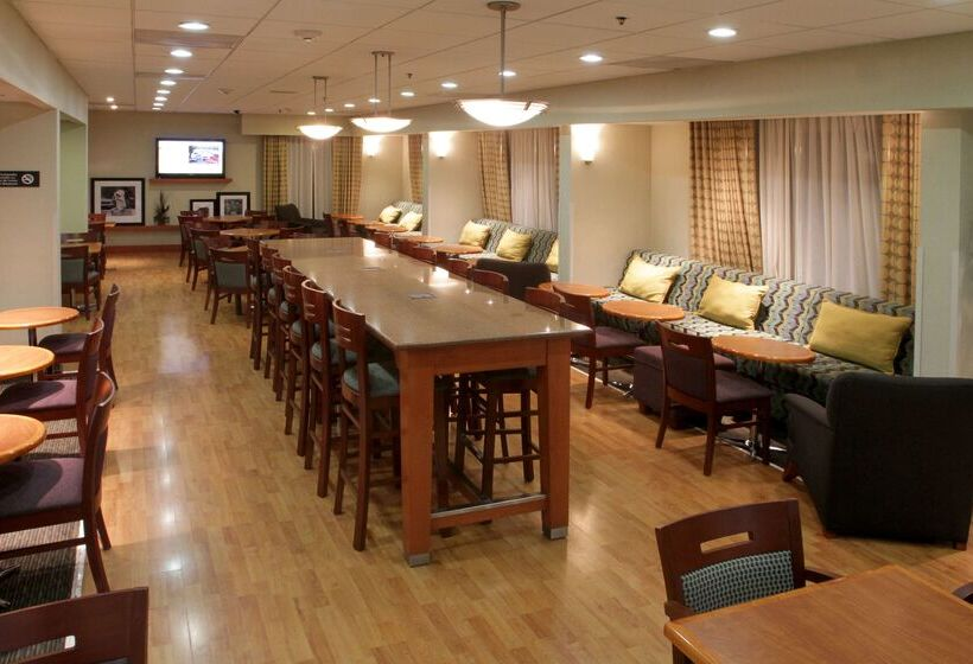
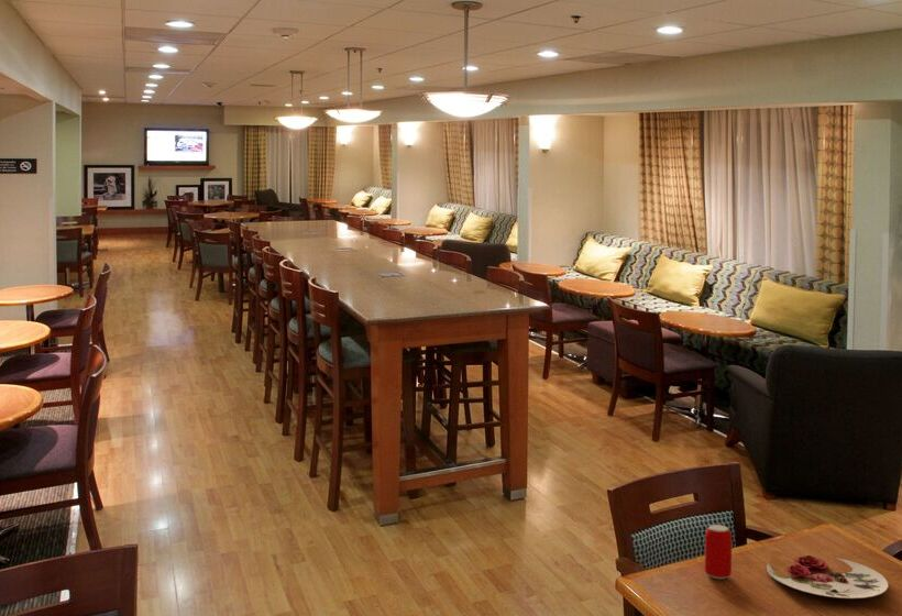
+ plate [766,554,889,600]
+ beverage can [704,524,733,580]
